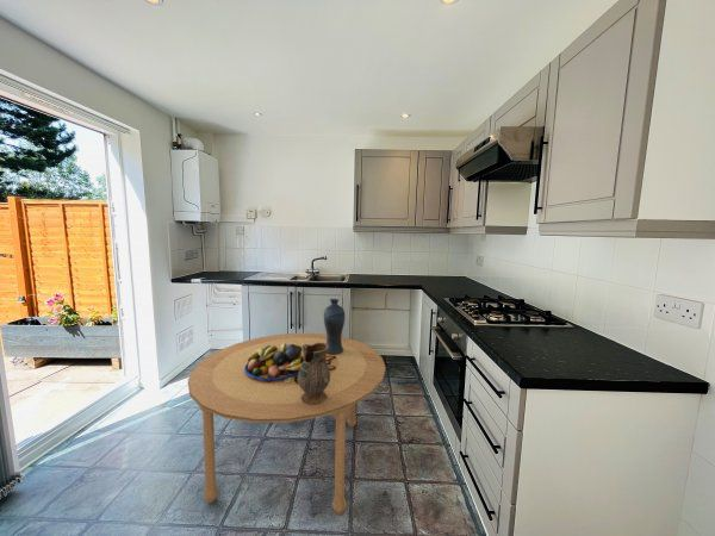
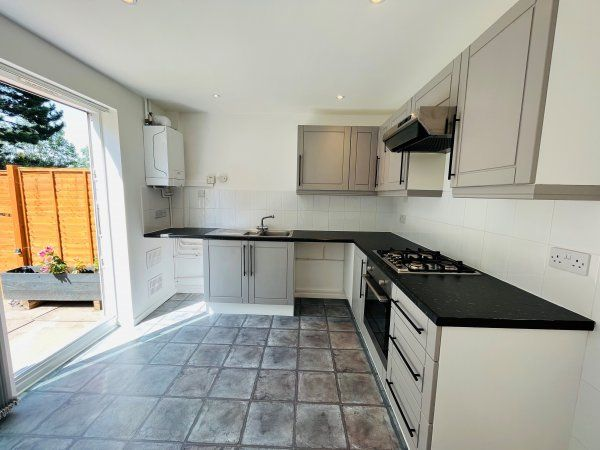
- vase [323,298,347,355]
- dining table [187,332,386,516]
- ceramic pitcher [298,343,330,405]
- fruit bowl [244,343,304,380]
